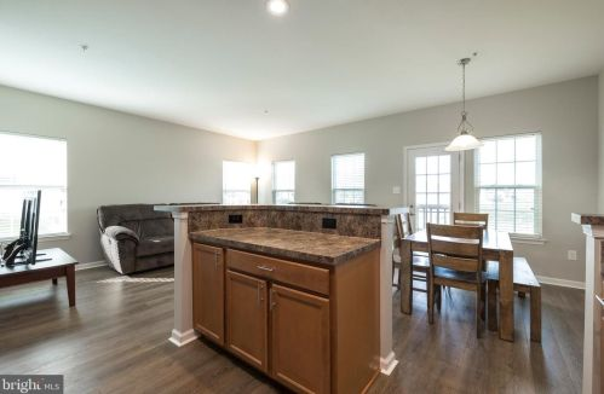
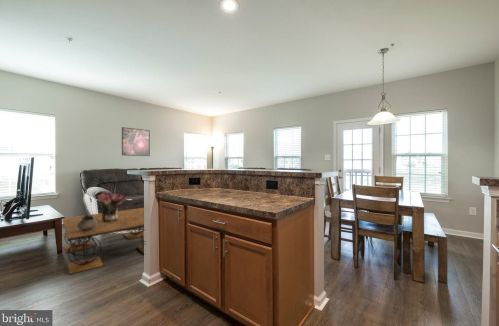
+ bouquet [96,192,127,222]
+ coffee table [62,207,145,275]
+ ceramic pot [77,214,97,232]
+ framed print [121,126,151,157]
